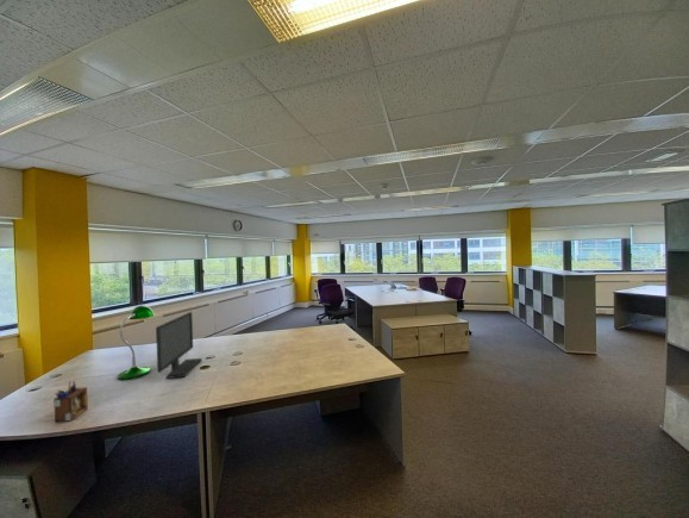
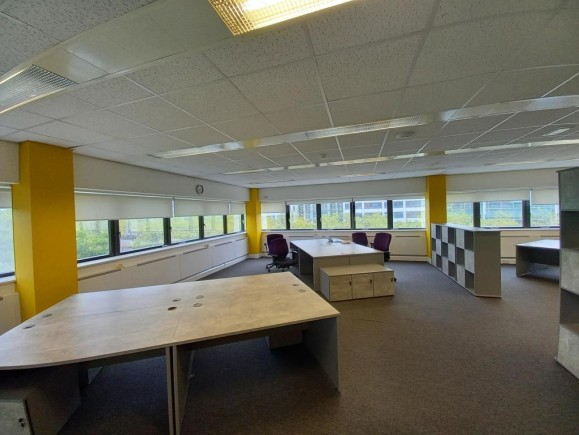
- desk lamp [117,305,156,381]
- computer monitor [155,311,203,380]
- desk organizer [52,380,89,423]
